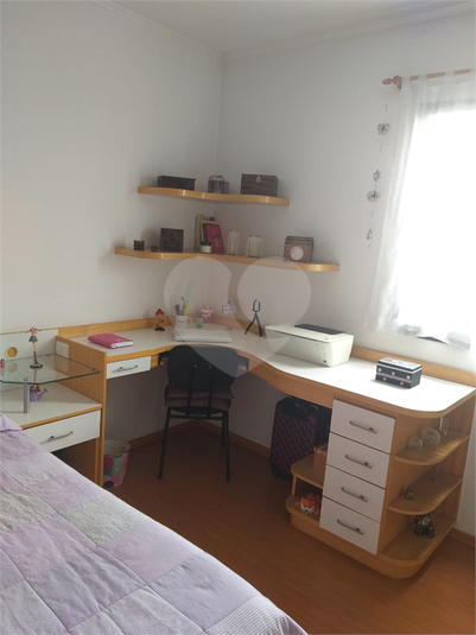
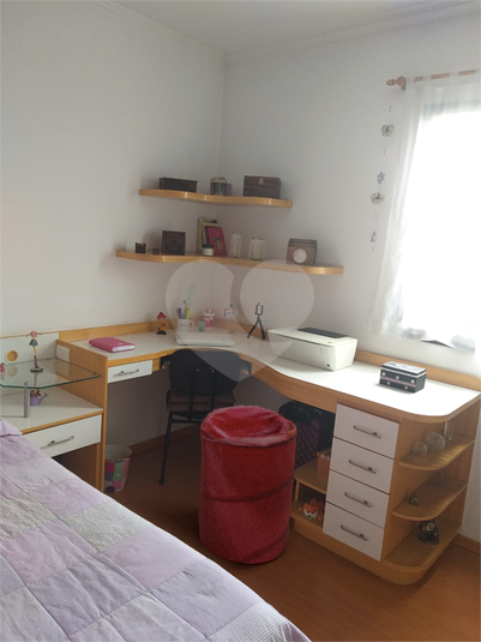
+ laundry hamper [198,404,297,565]
